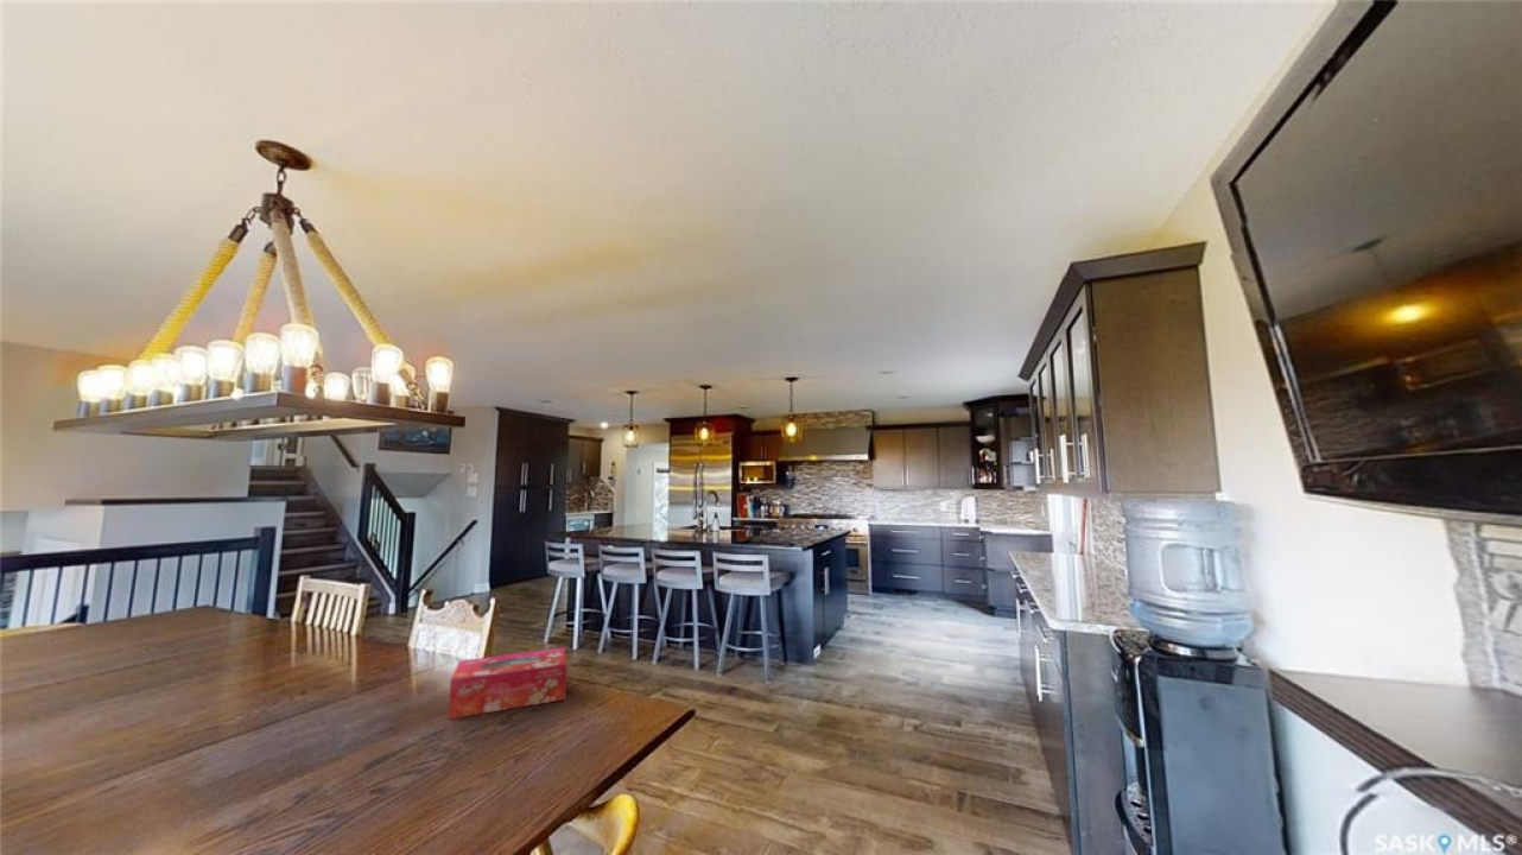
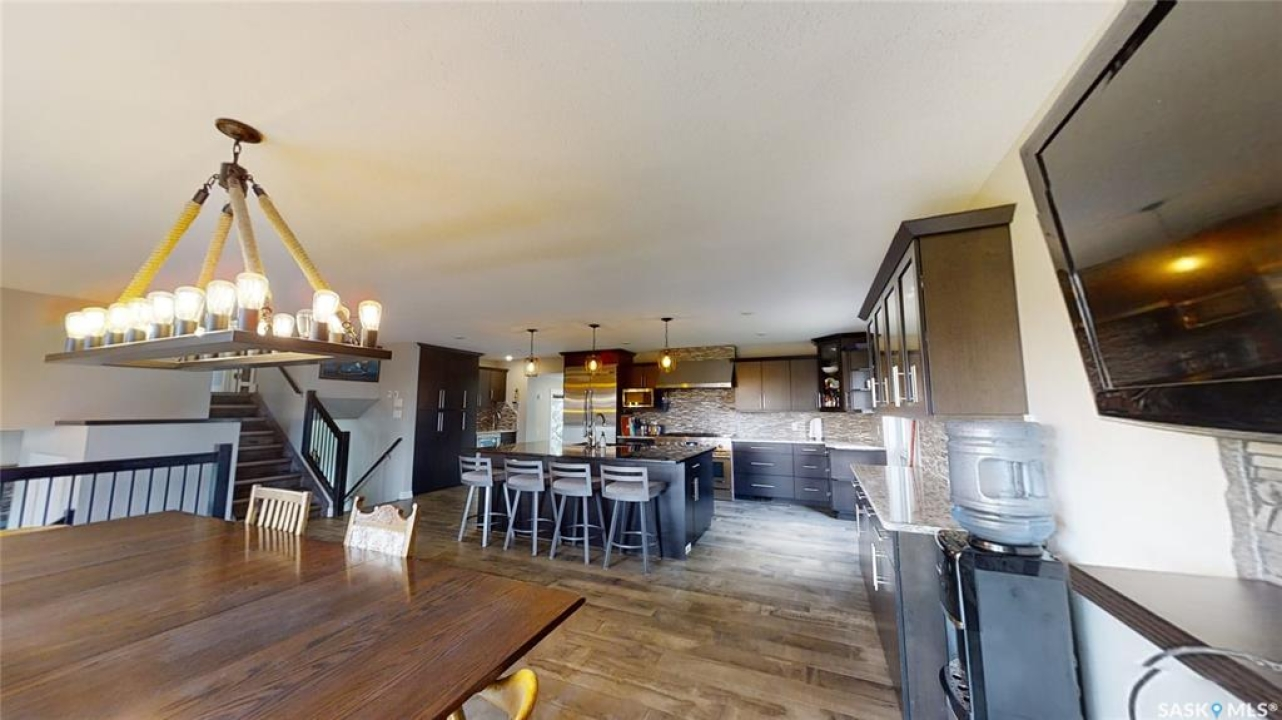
- tissue box [448,646,567,720]
